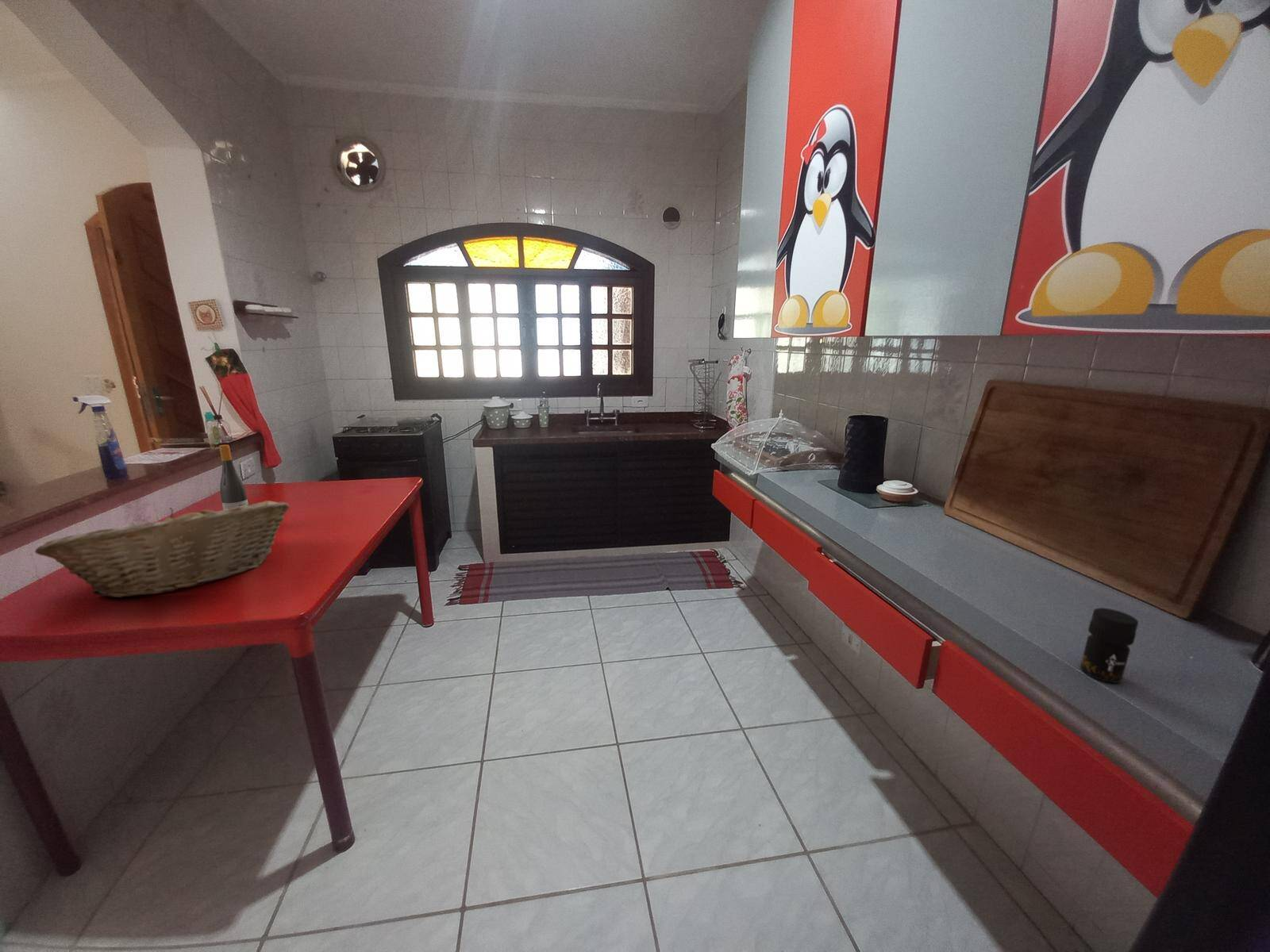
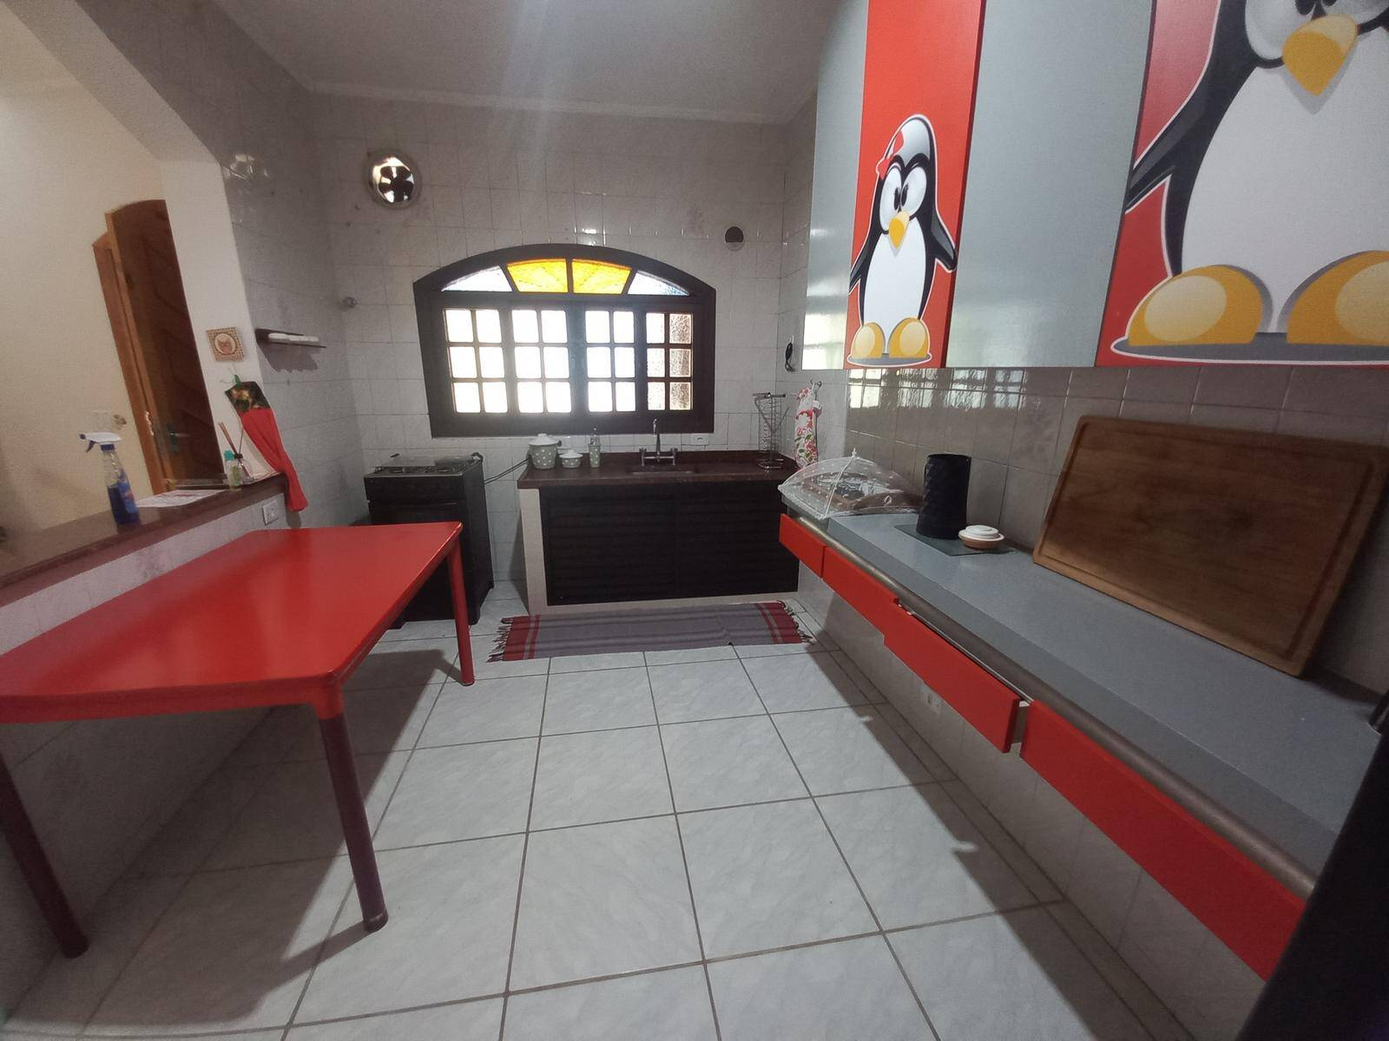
- jar [1079,607,1139,684]
- wine bottle [218,444,249,510]
- fruit basket [34,500,291,598]
